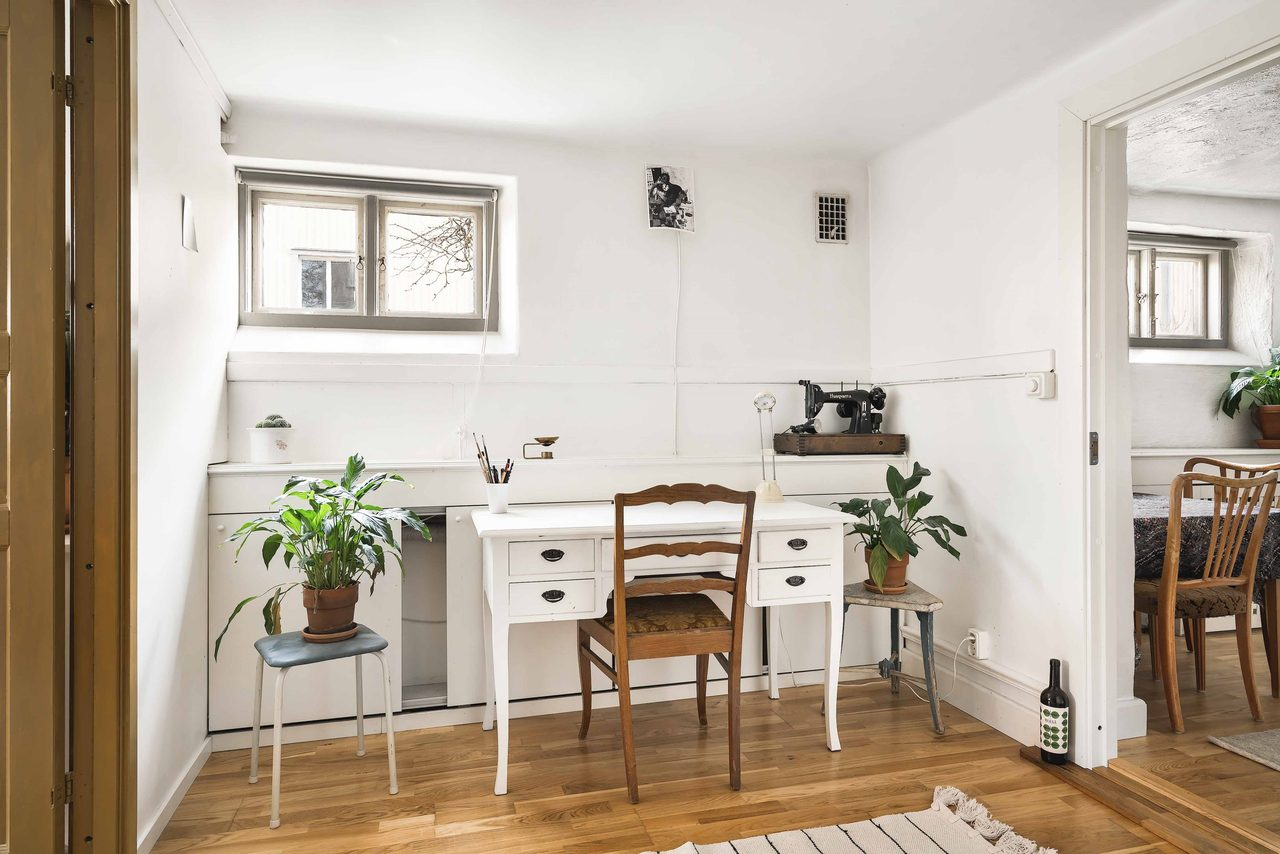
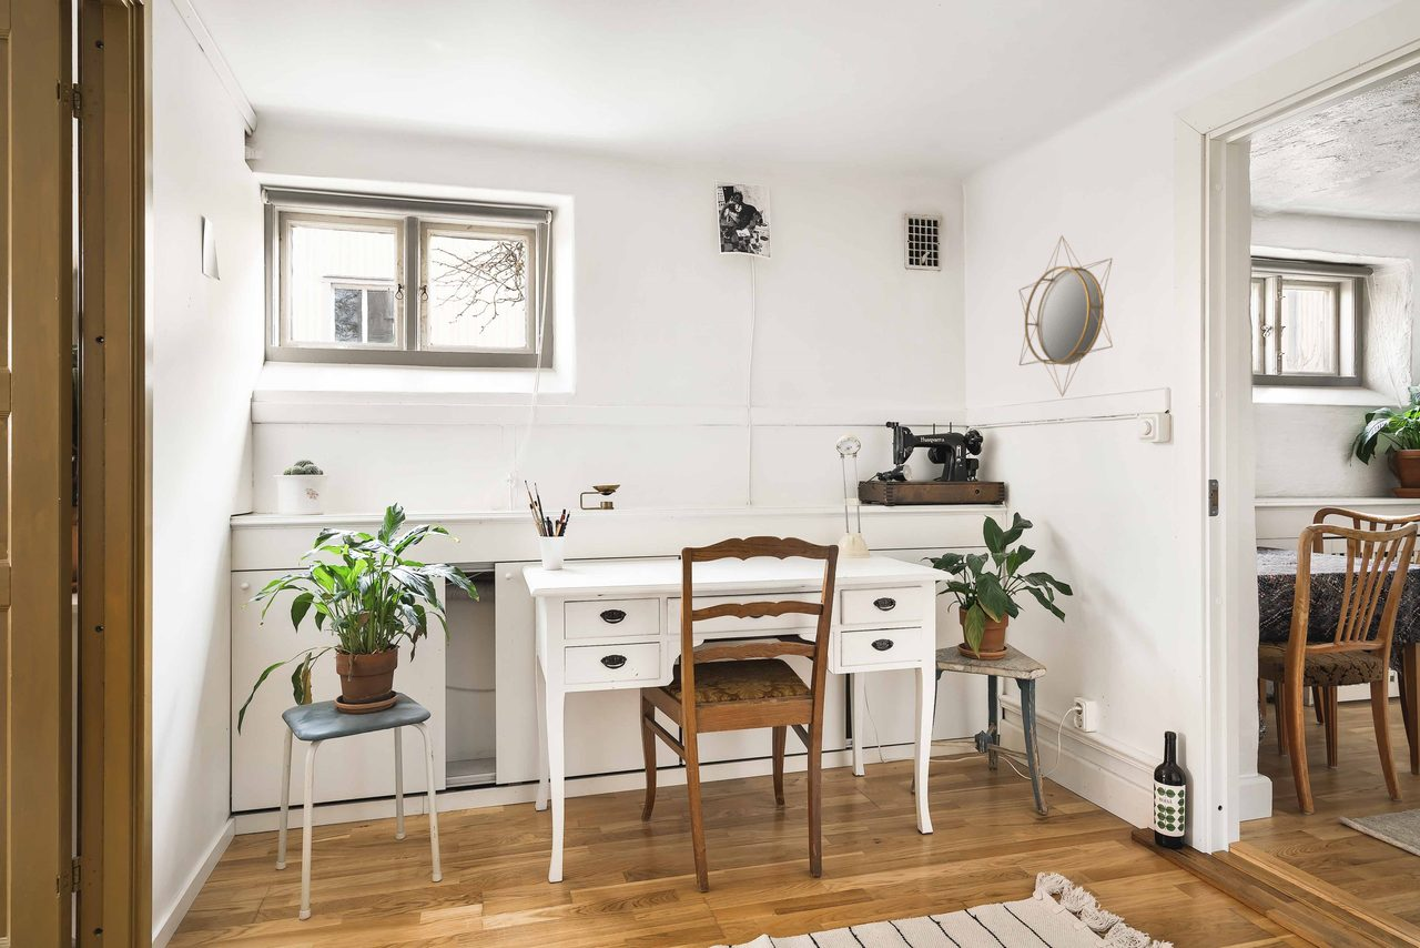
+ home mirror [1018,234,1114,397]
